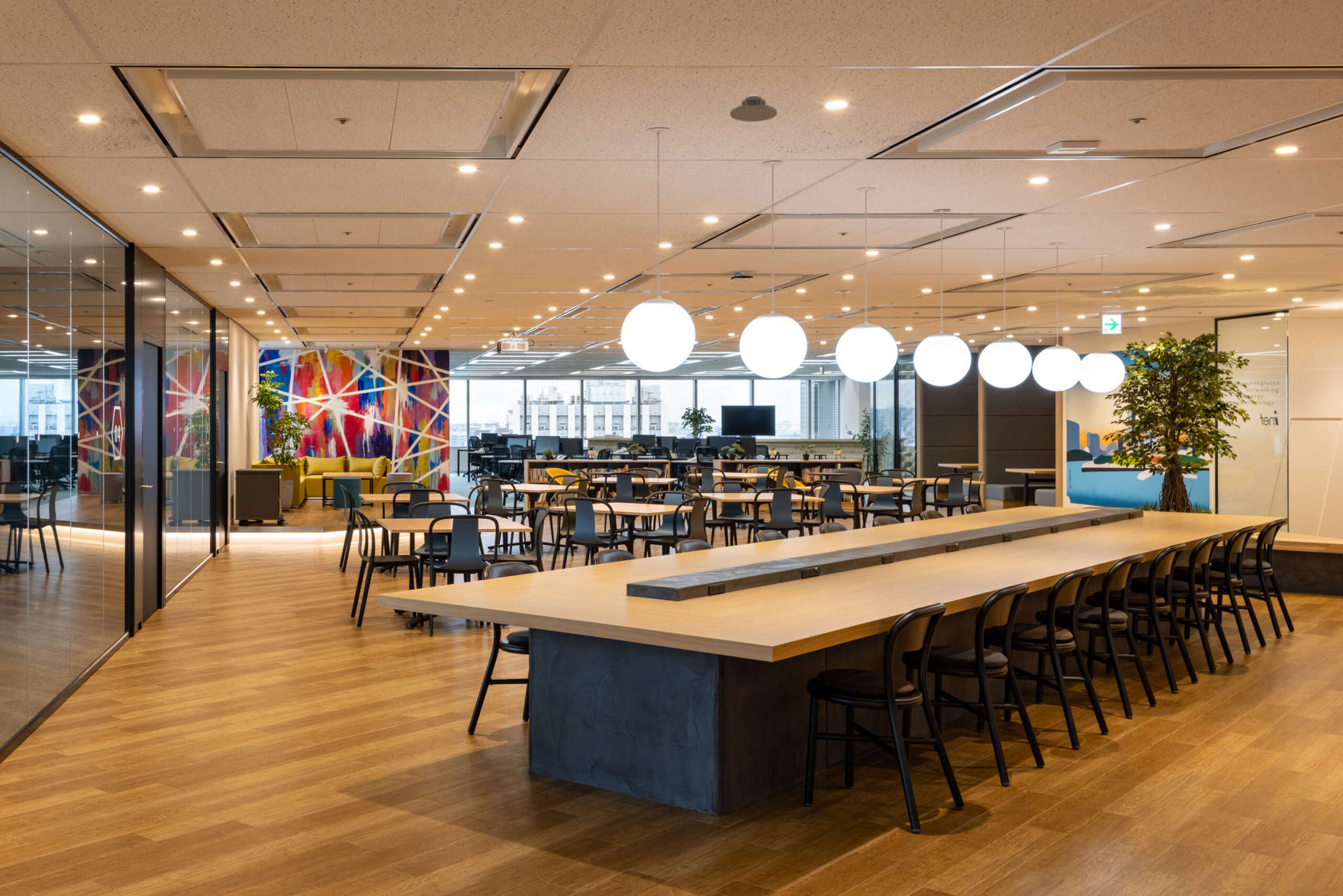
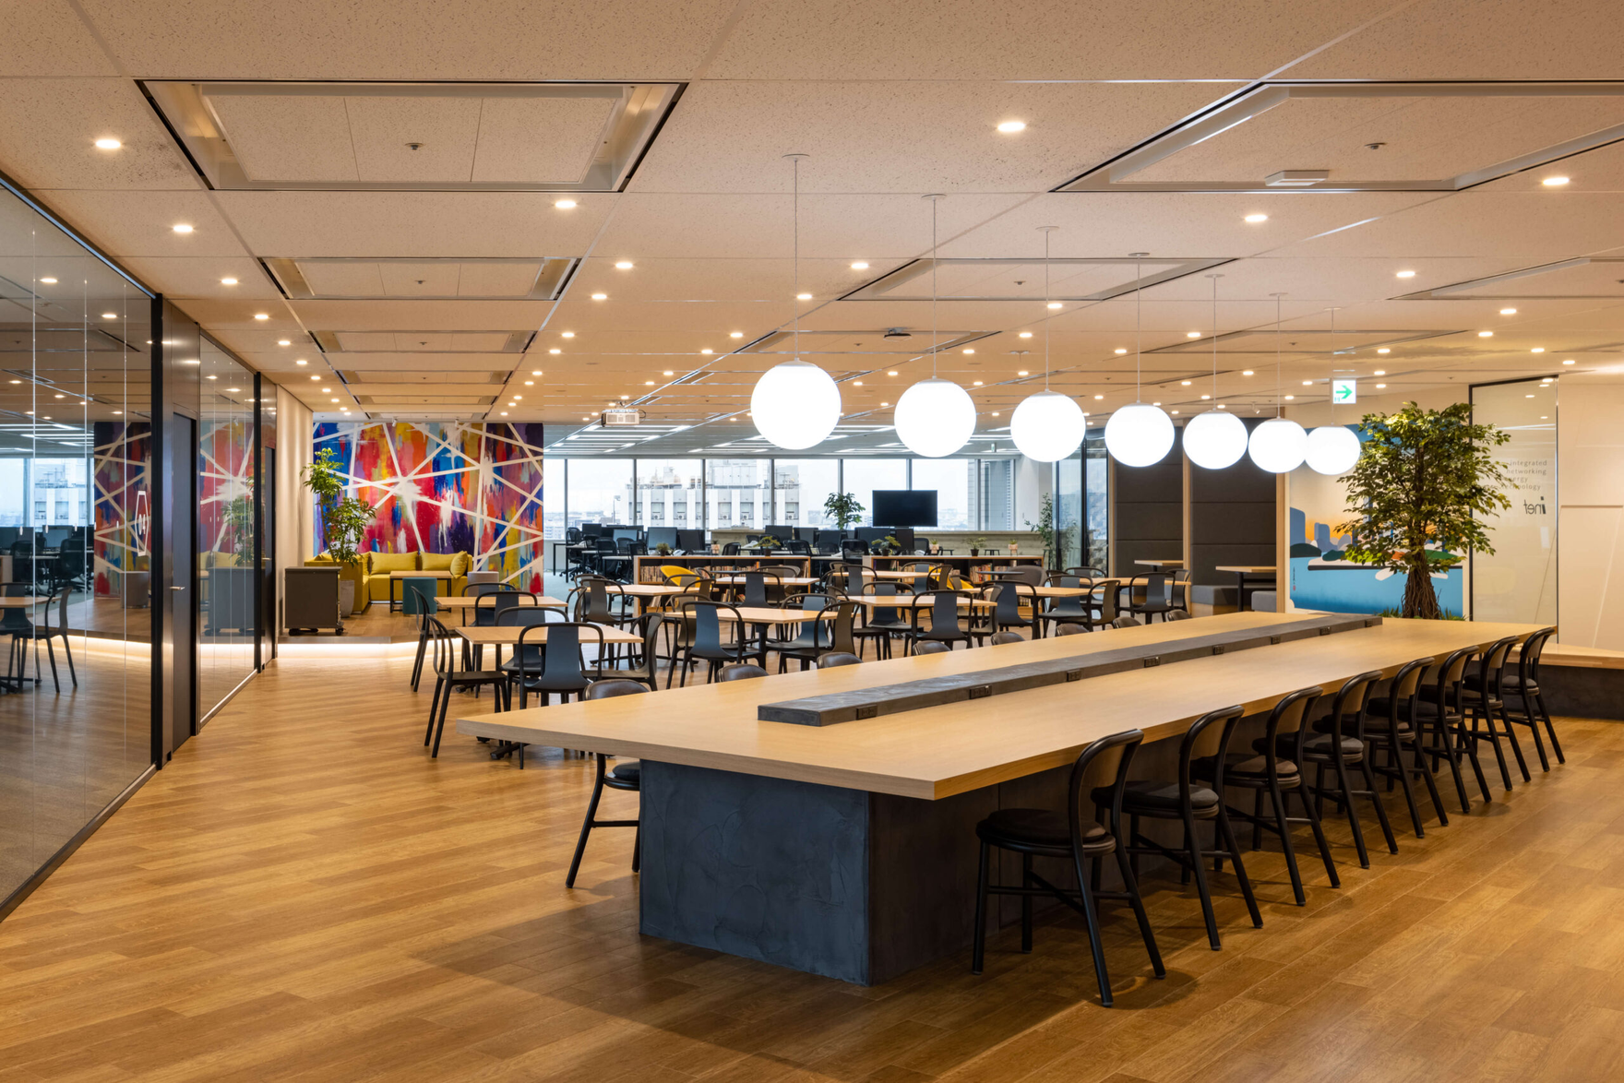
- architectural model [729,94,778,122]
